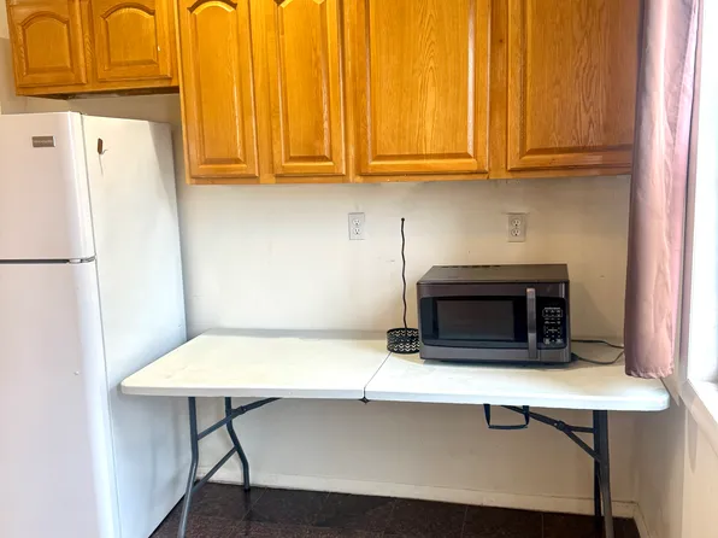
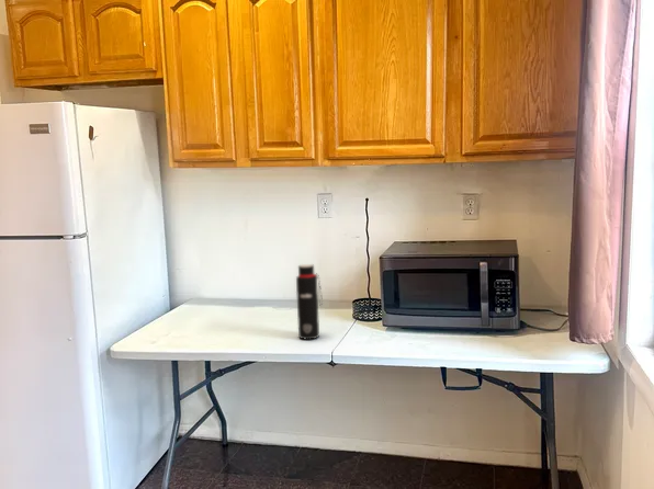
+ water bottle [295,263,324,341]
